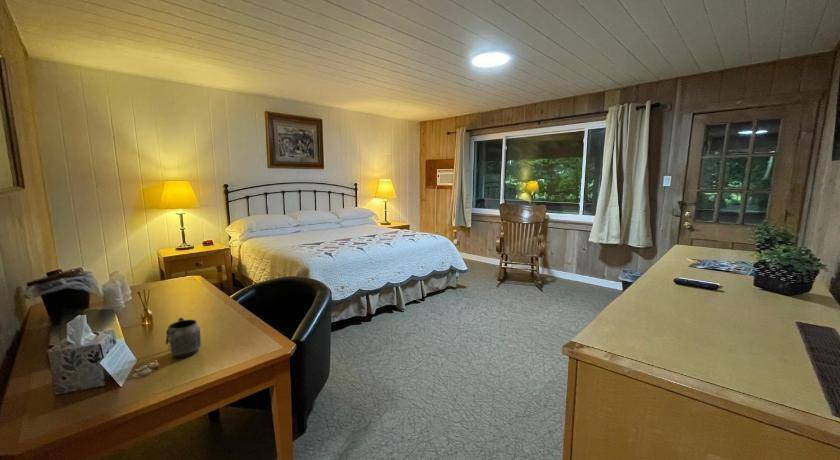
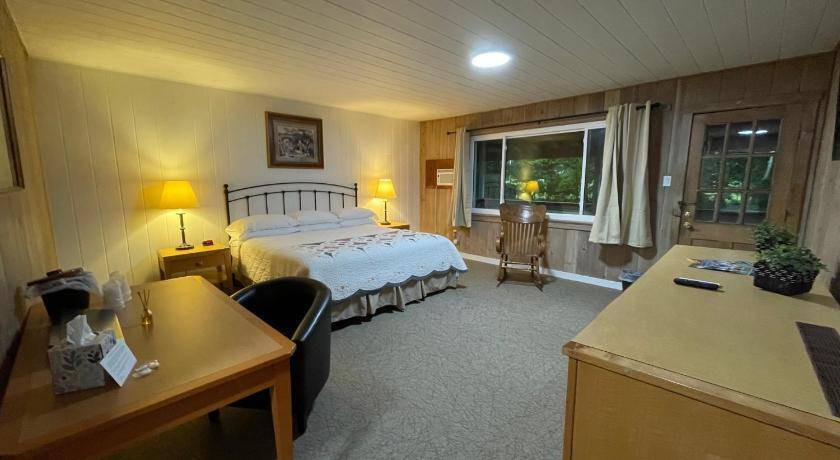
- mug [165,316,202,359]
